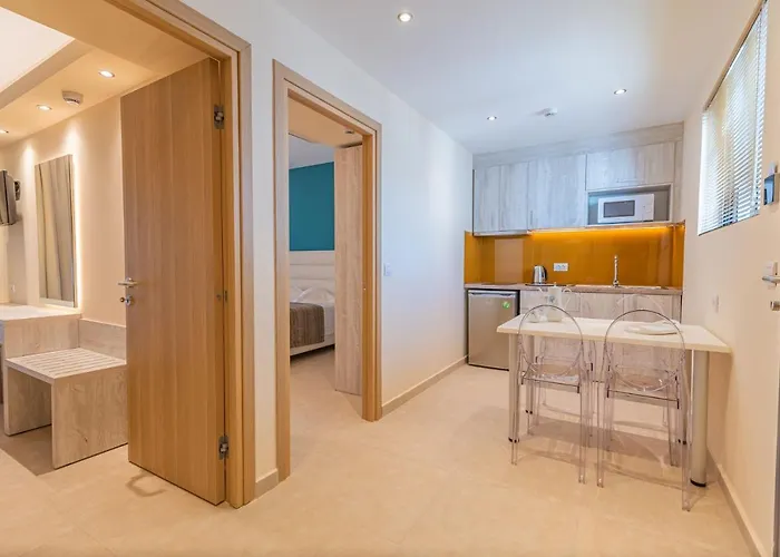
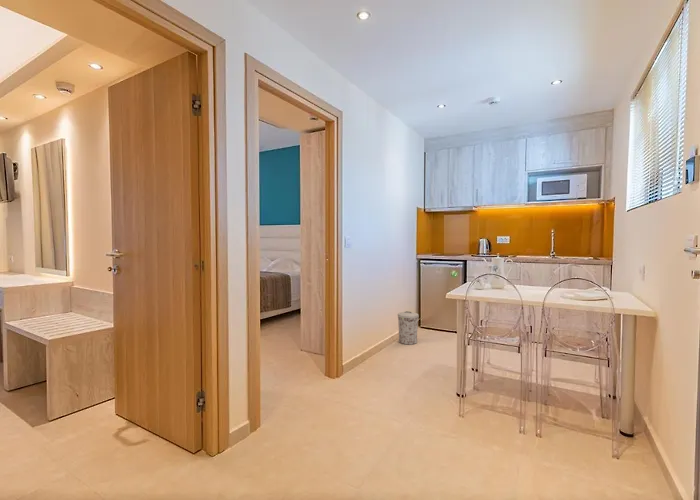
+ trash can [397,310,420,346]
